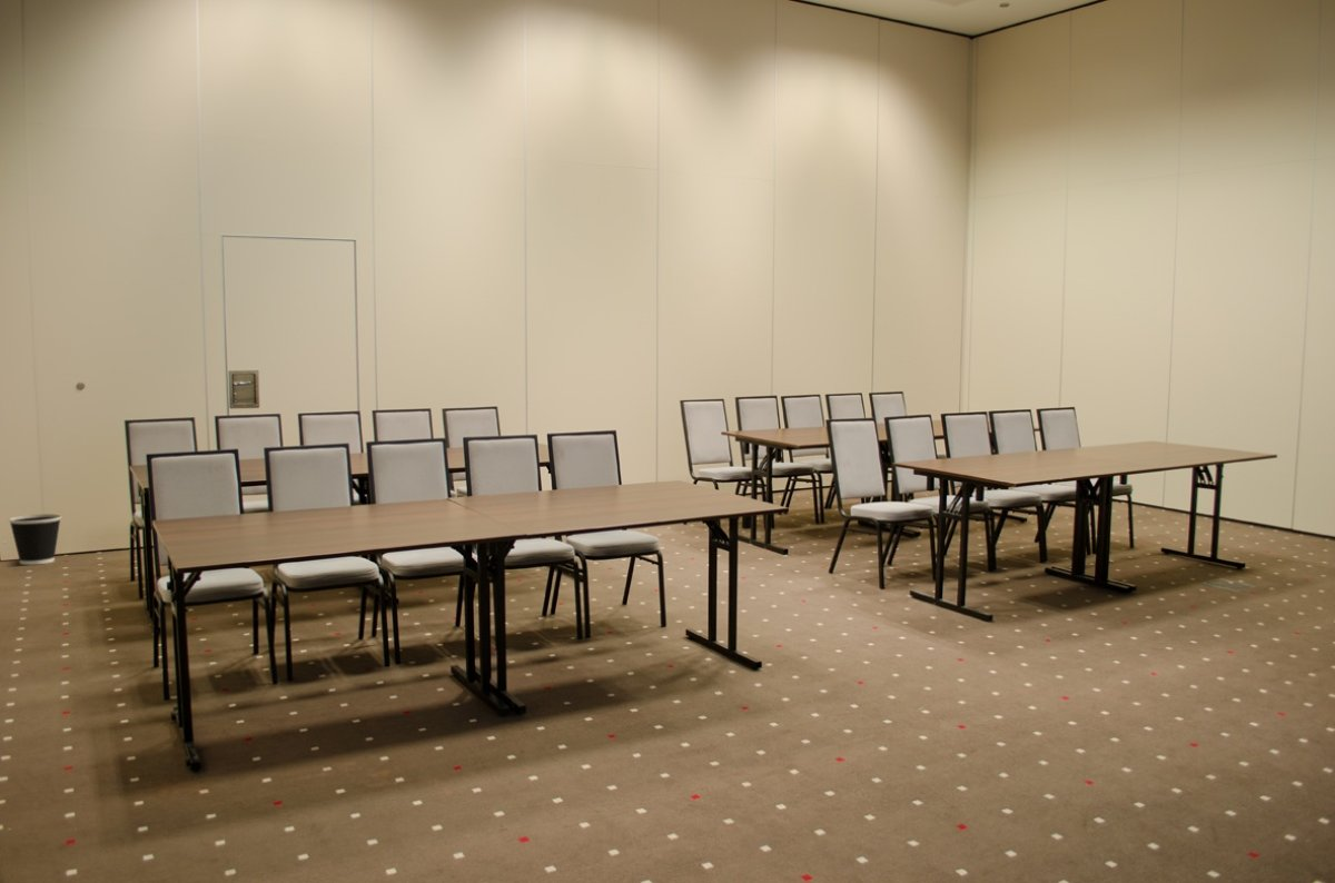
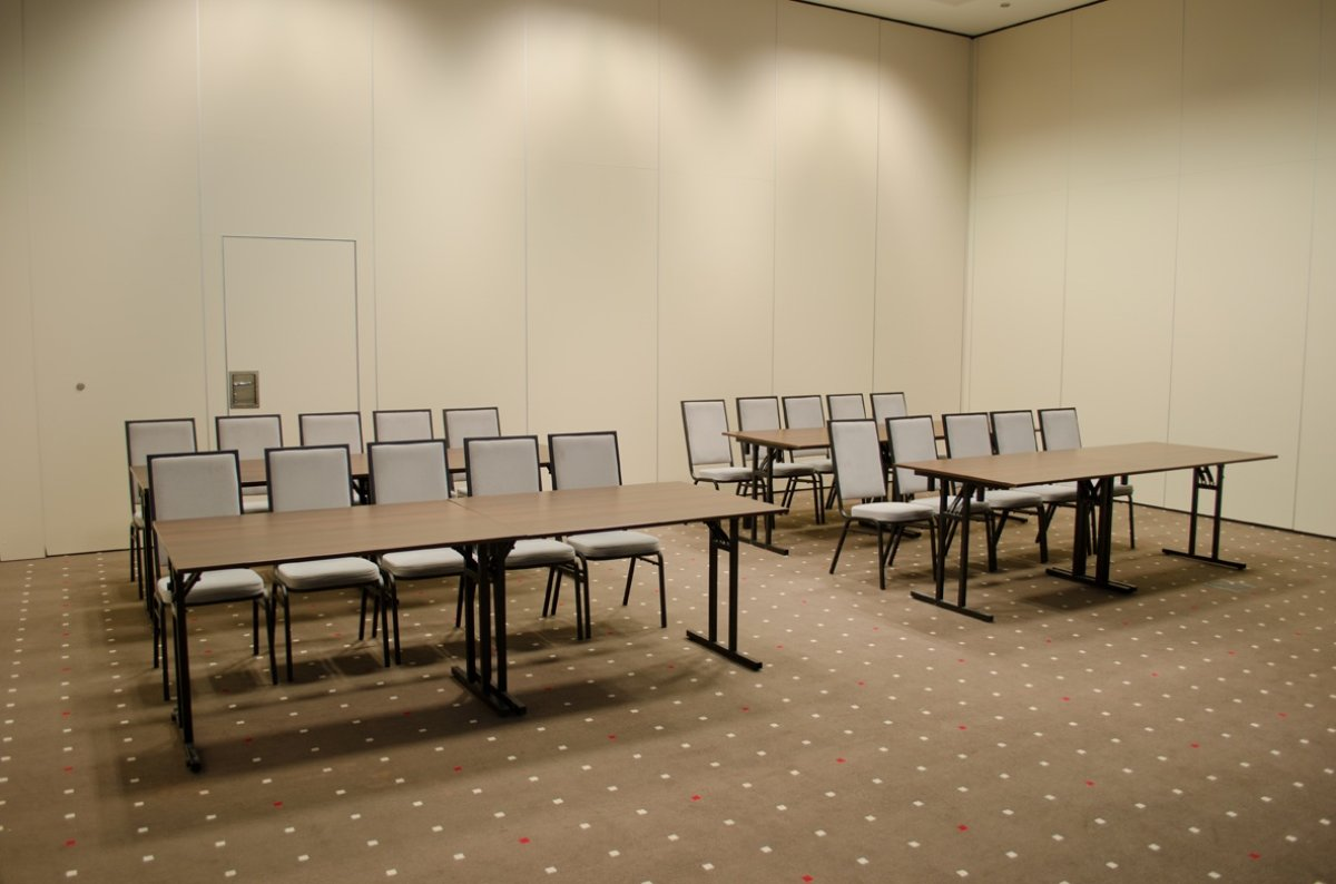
- wastebasket [8,513,62,566]
